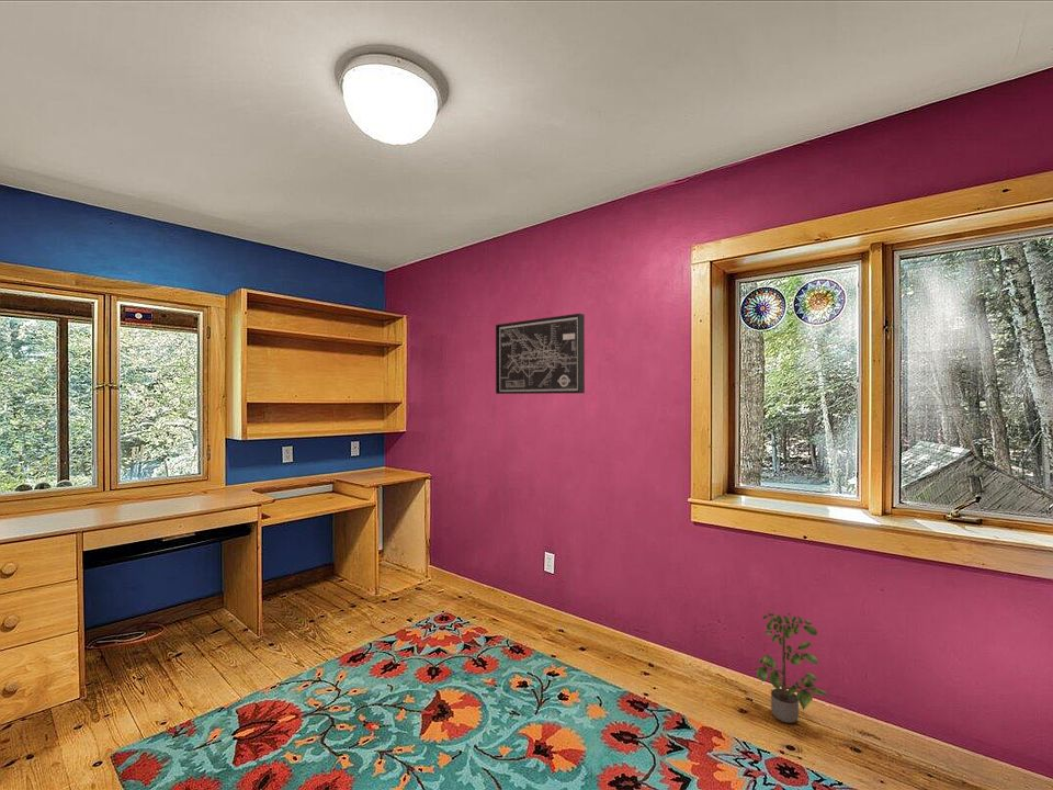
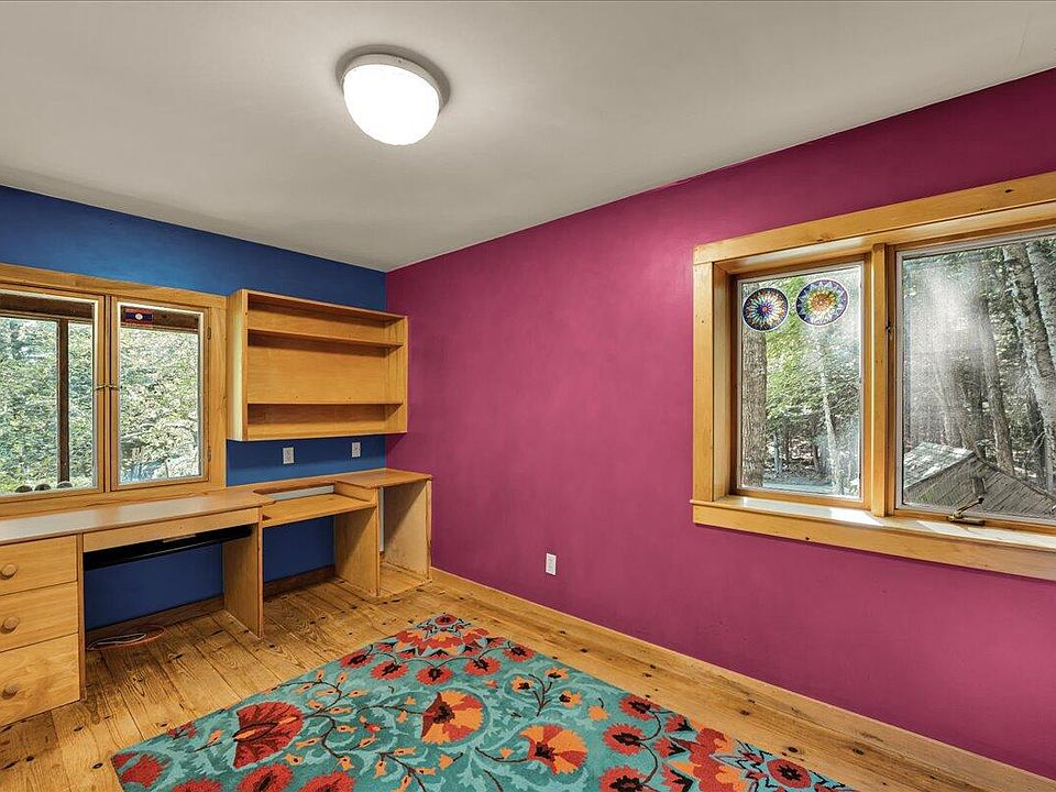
- potted plant [756,612,831,724]
- wall art [495,313,586,395]
